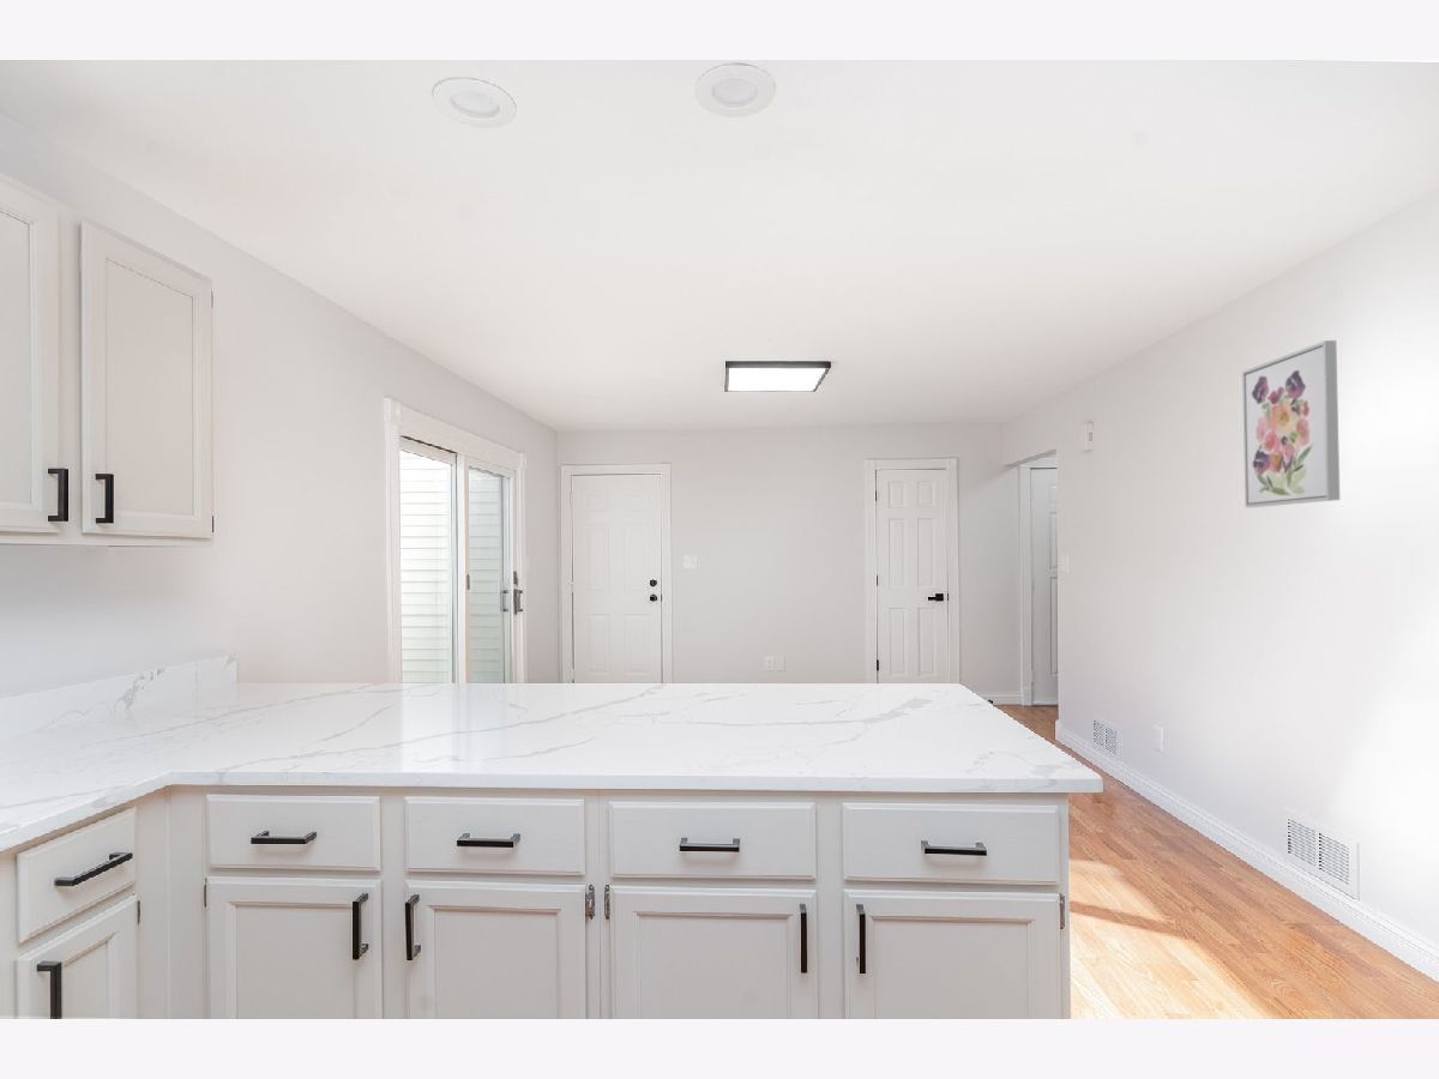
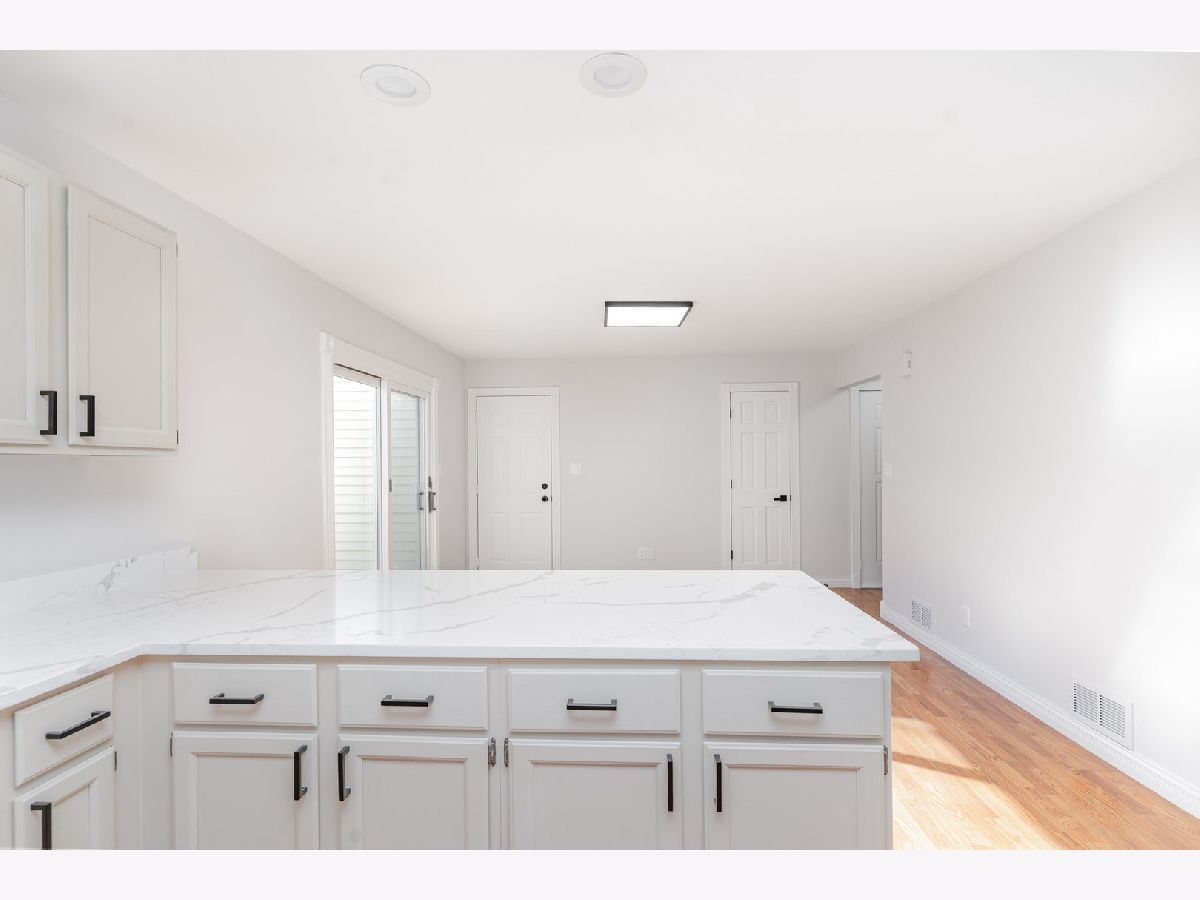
- wall art [1241,339,1341,508]
